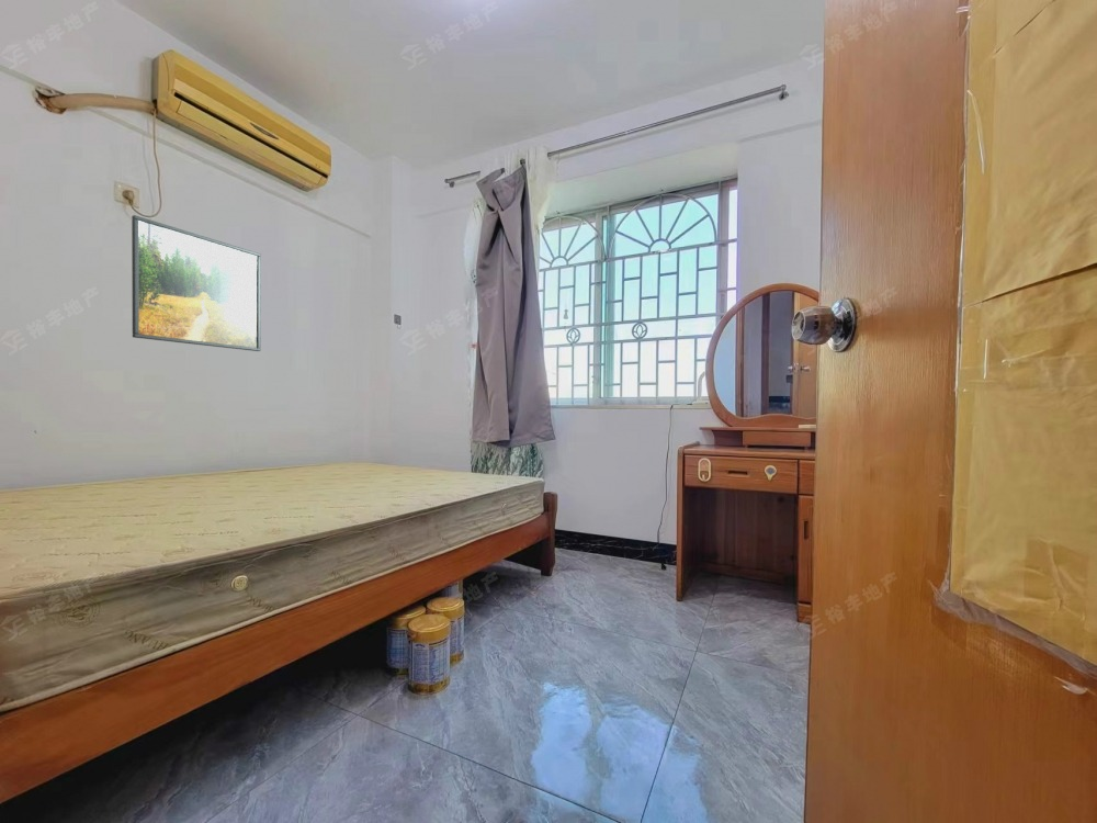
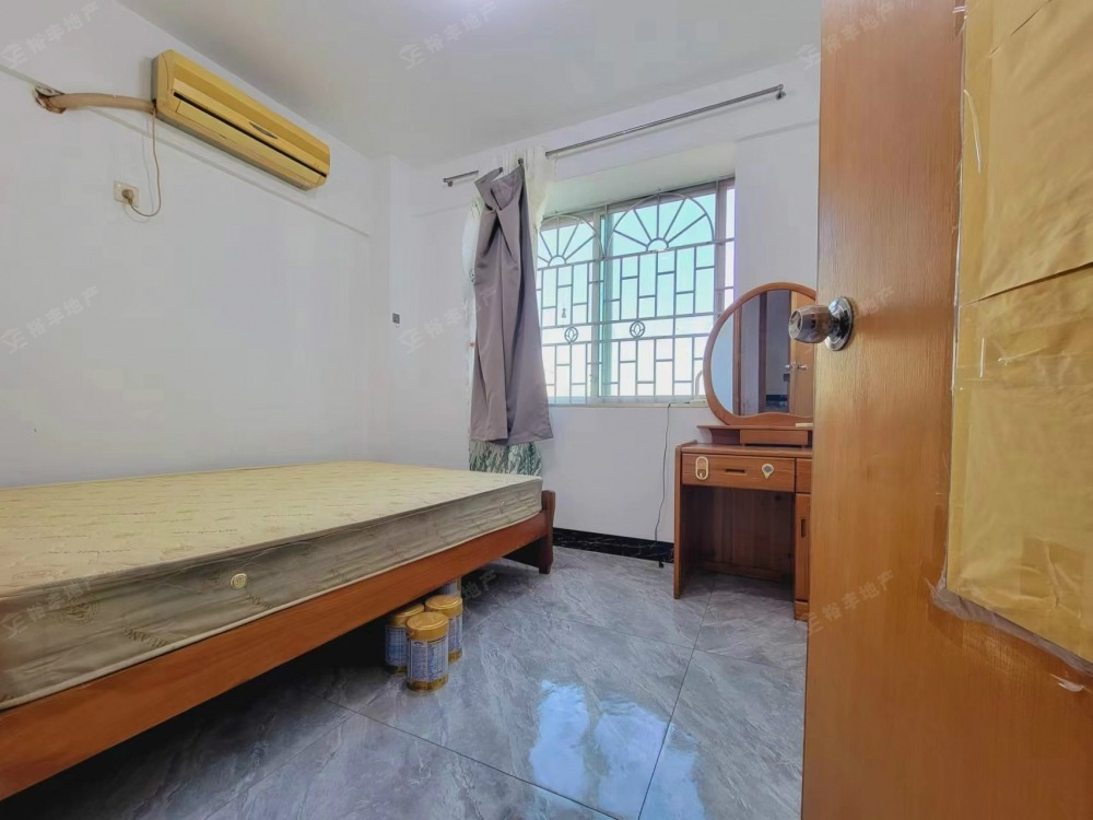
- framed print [131,214,262,352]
